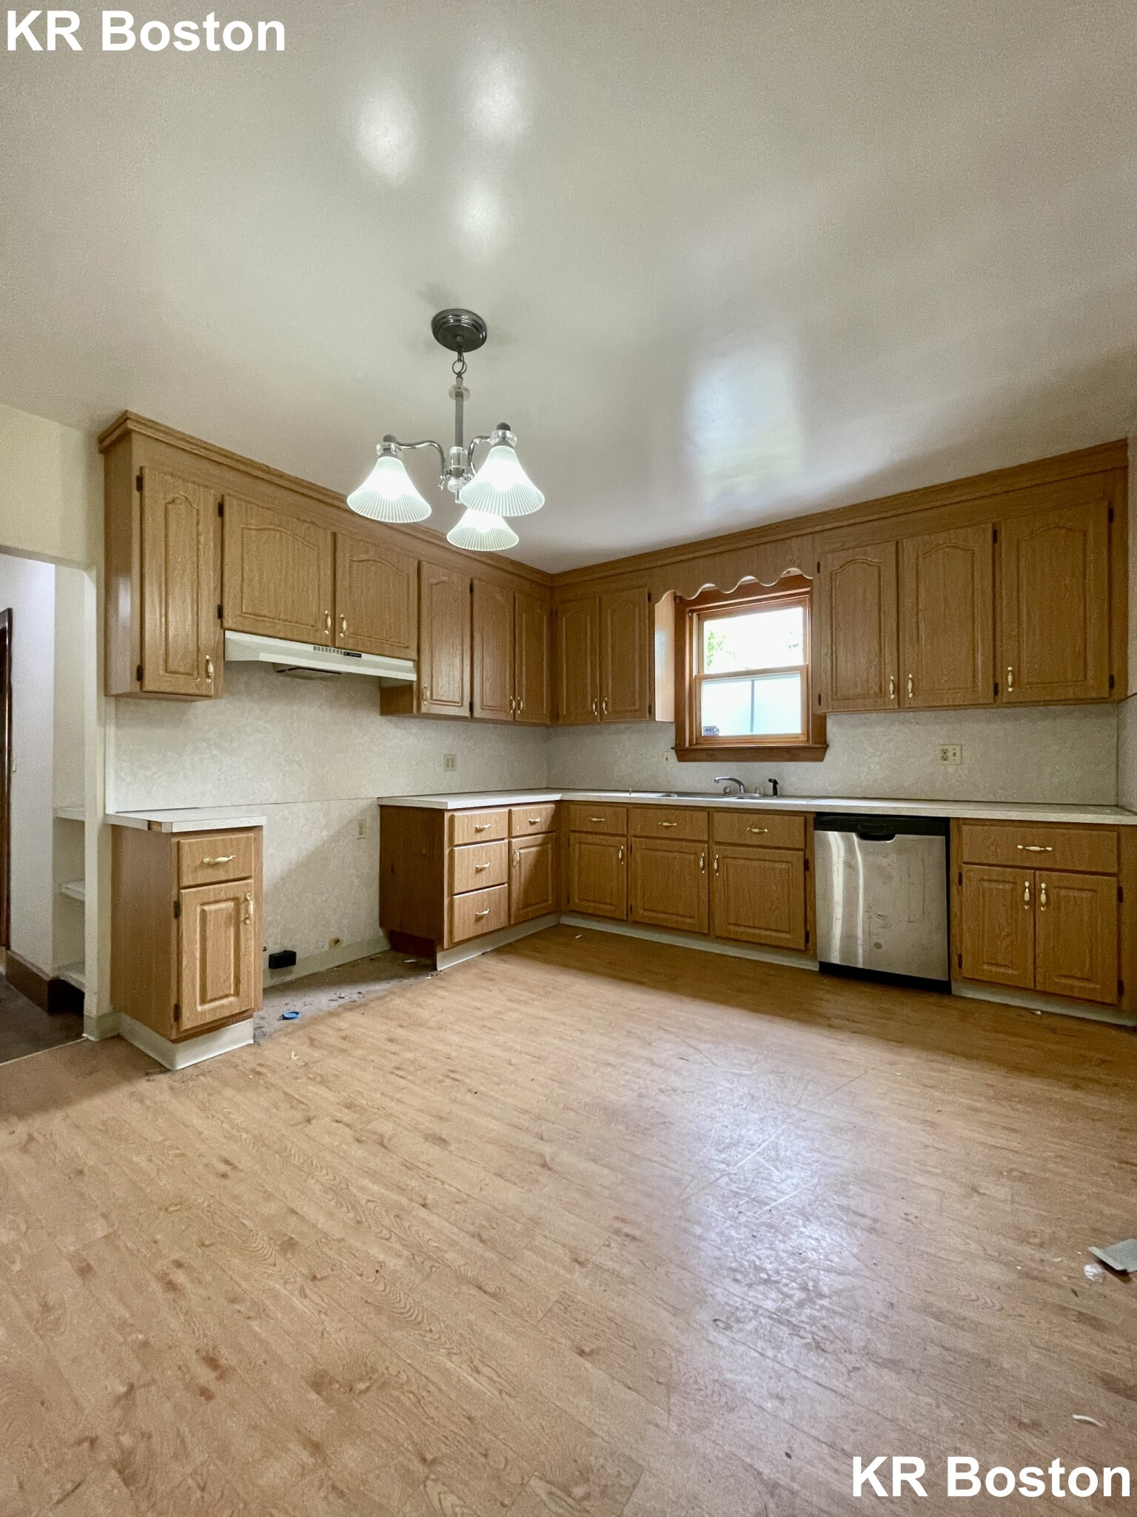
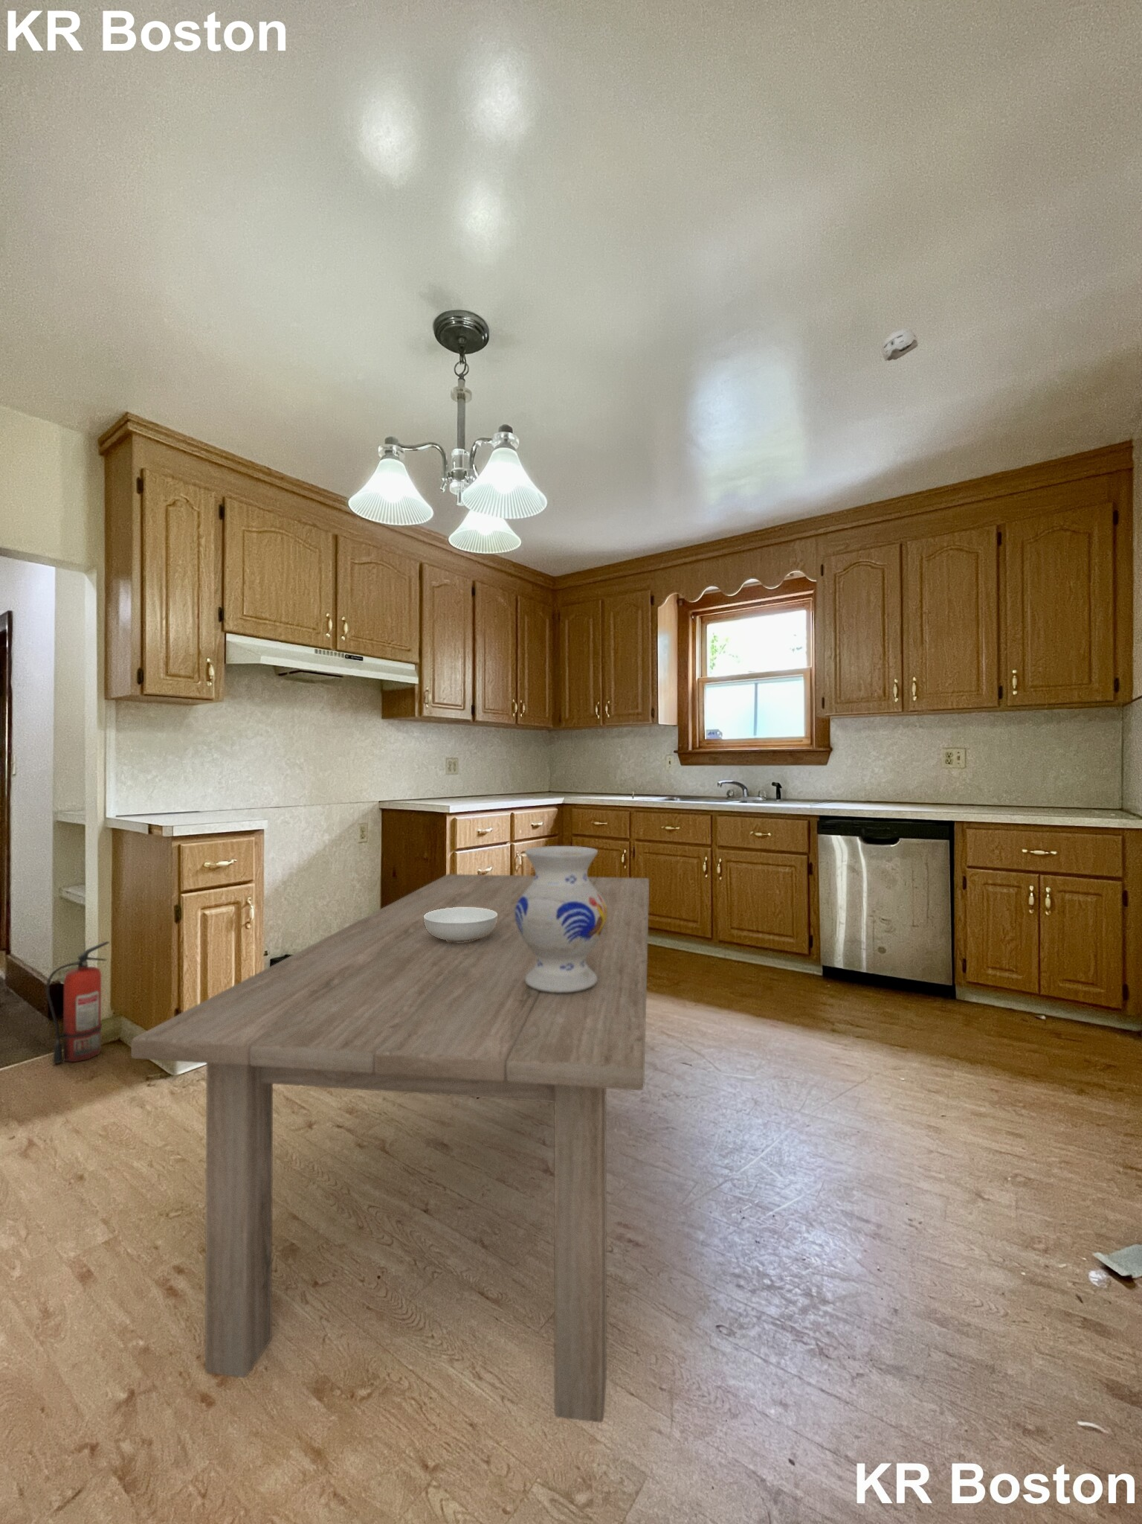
+ vase [516,845,607,992]
+ serving bowl [423,907,498,942]
+ smoke detector [882,328,919,361]
+ dining table [131,872,650,1423]
+ fire extinguisher [46,941,110,1064]
